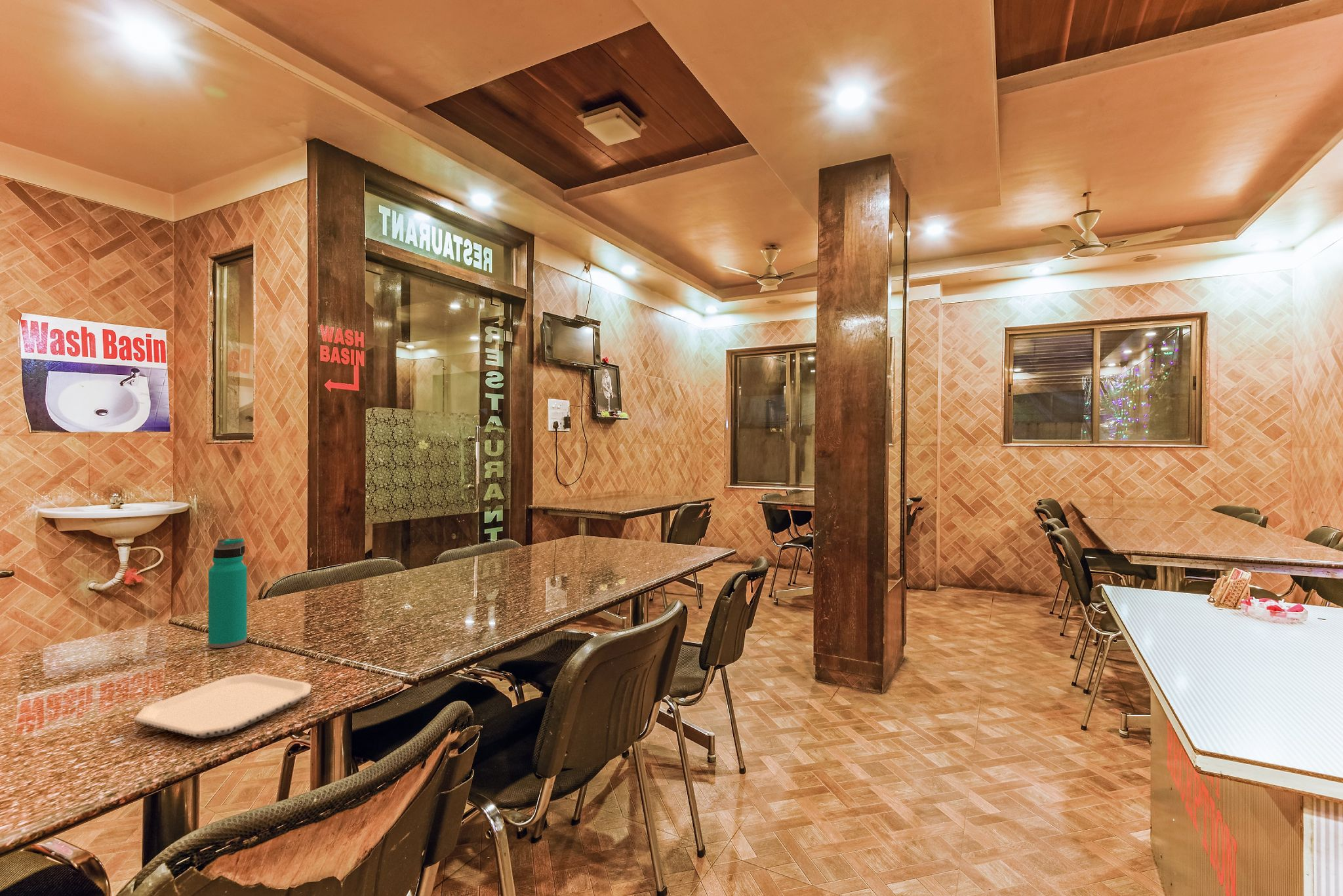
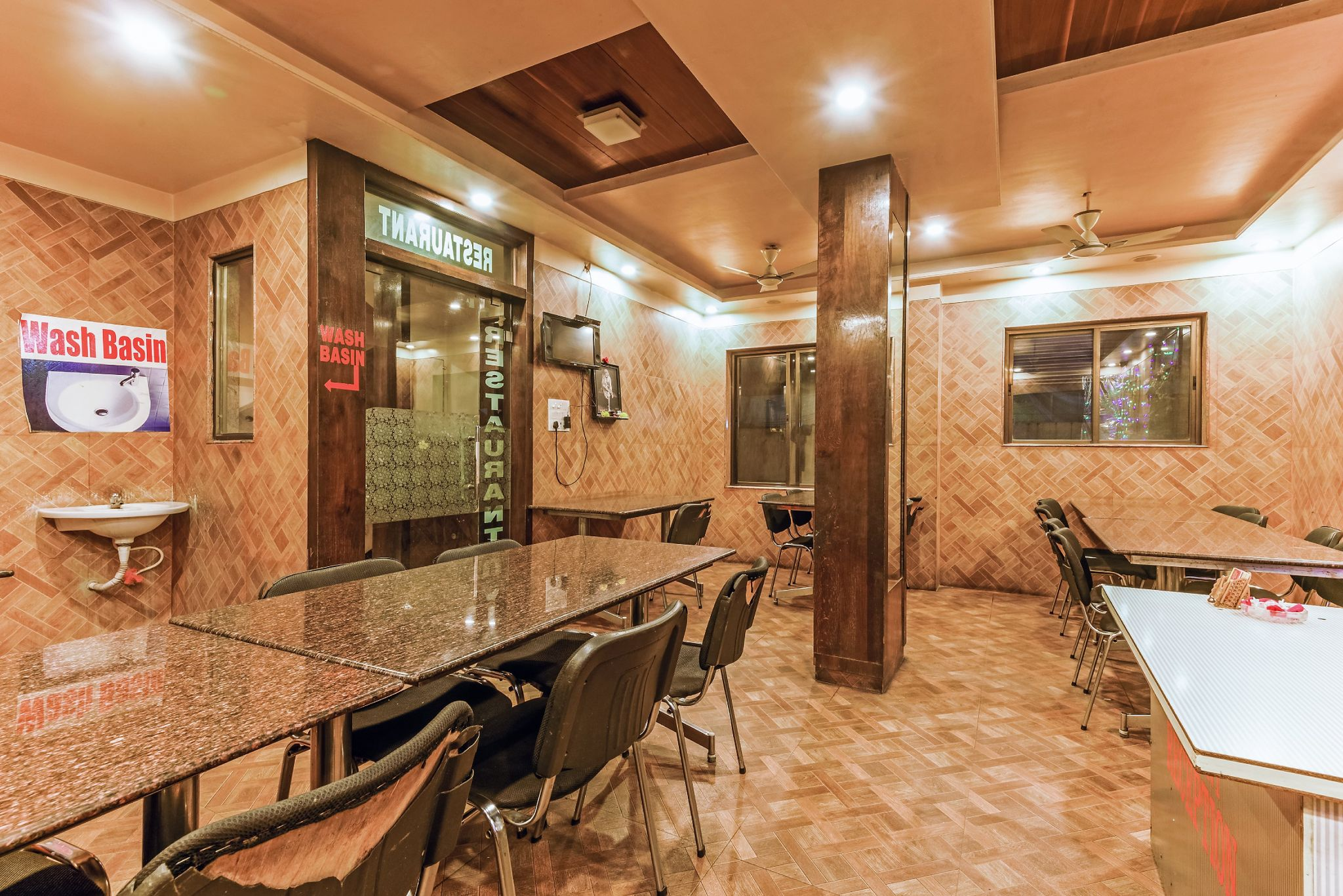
- plate [133,672,312,739]
- water bottle [208,537,248,649]
